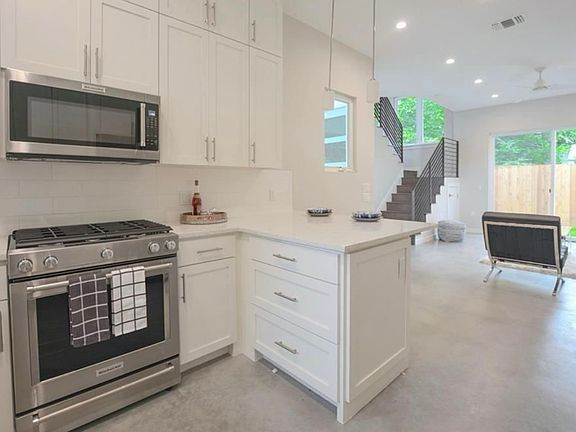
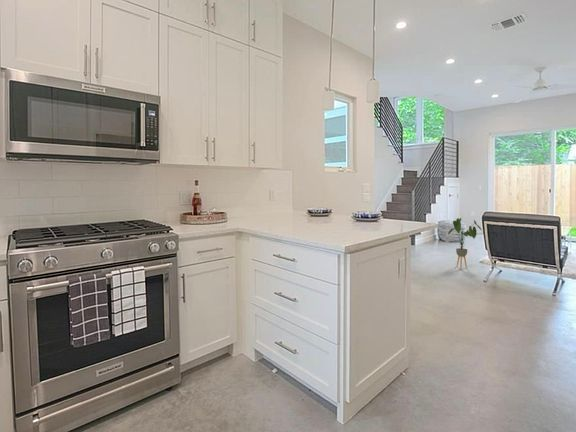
+ house plant [447,217,484,269]
